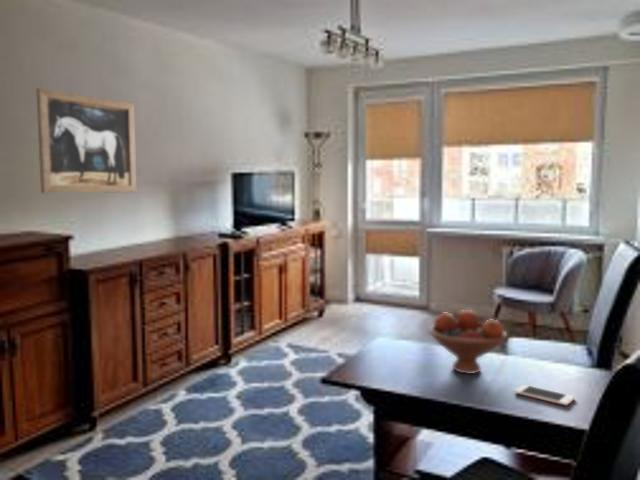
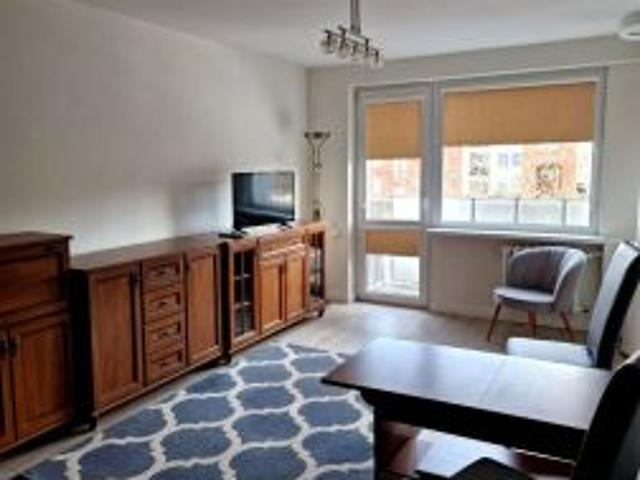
- cell phone [514,384,576,407]
- fruit bowl [428,309,508,375]
- wall art [35,87,138,194]
